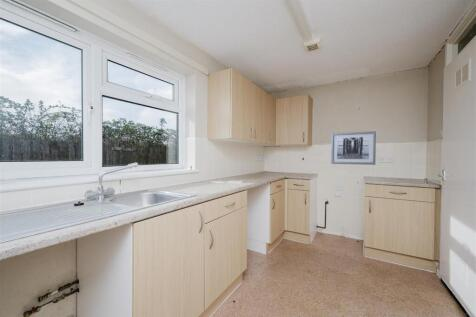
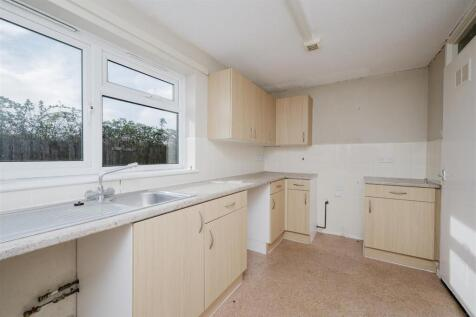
- wall art [330,130,377,166]
